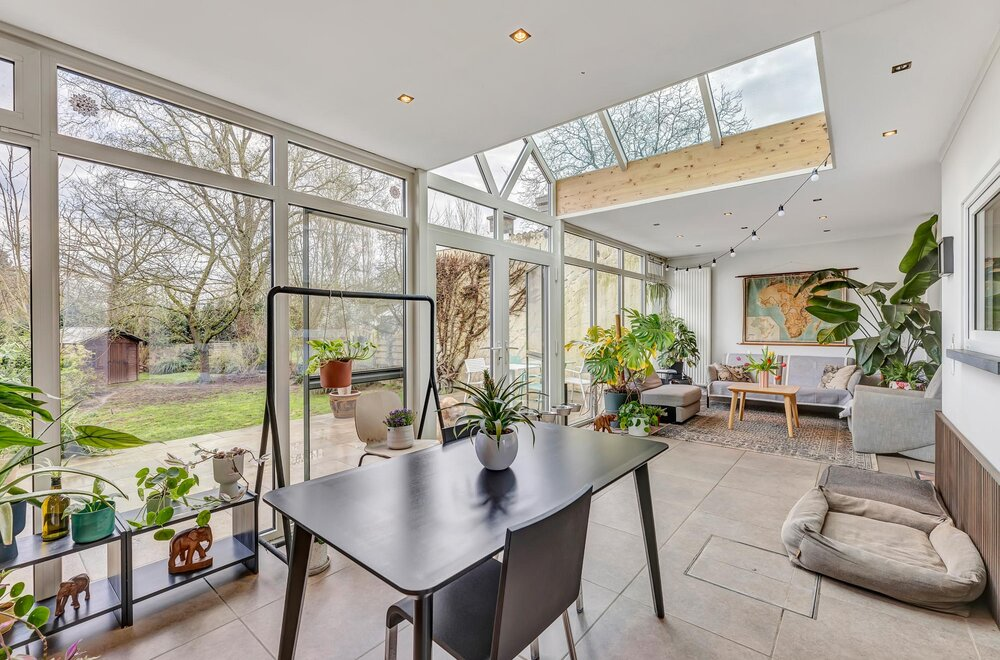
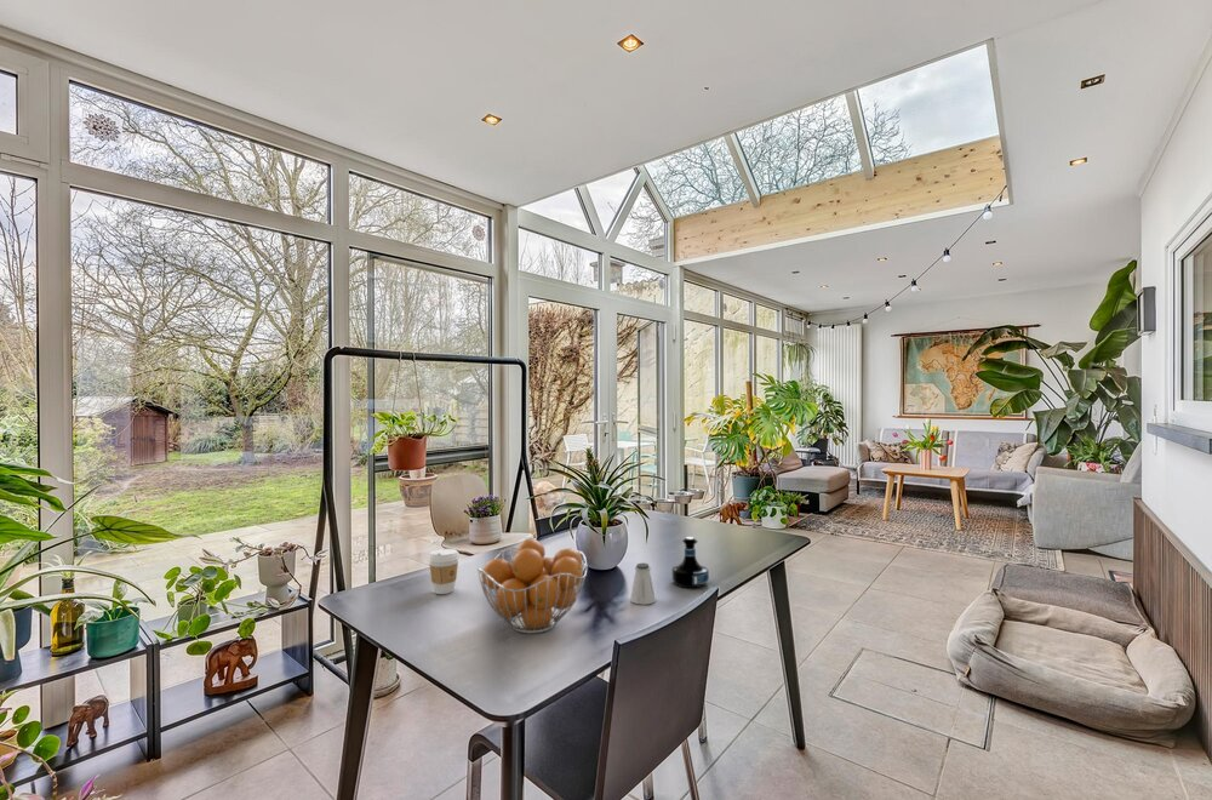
+ fruit basket [476,537,588,635]
+ tequila bottle [670,536,710,589]
+ saltshaker [629,562,657,606]
+ coffee cup [428,548,461,595]
